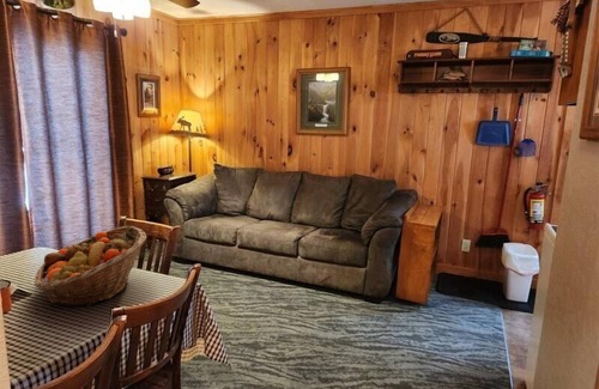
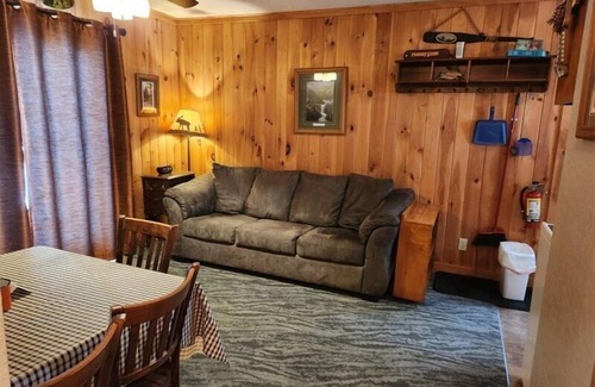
- fruit basket [34,225,147,308]
